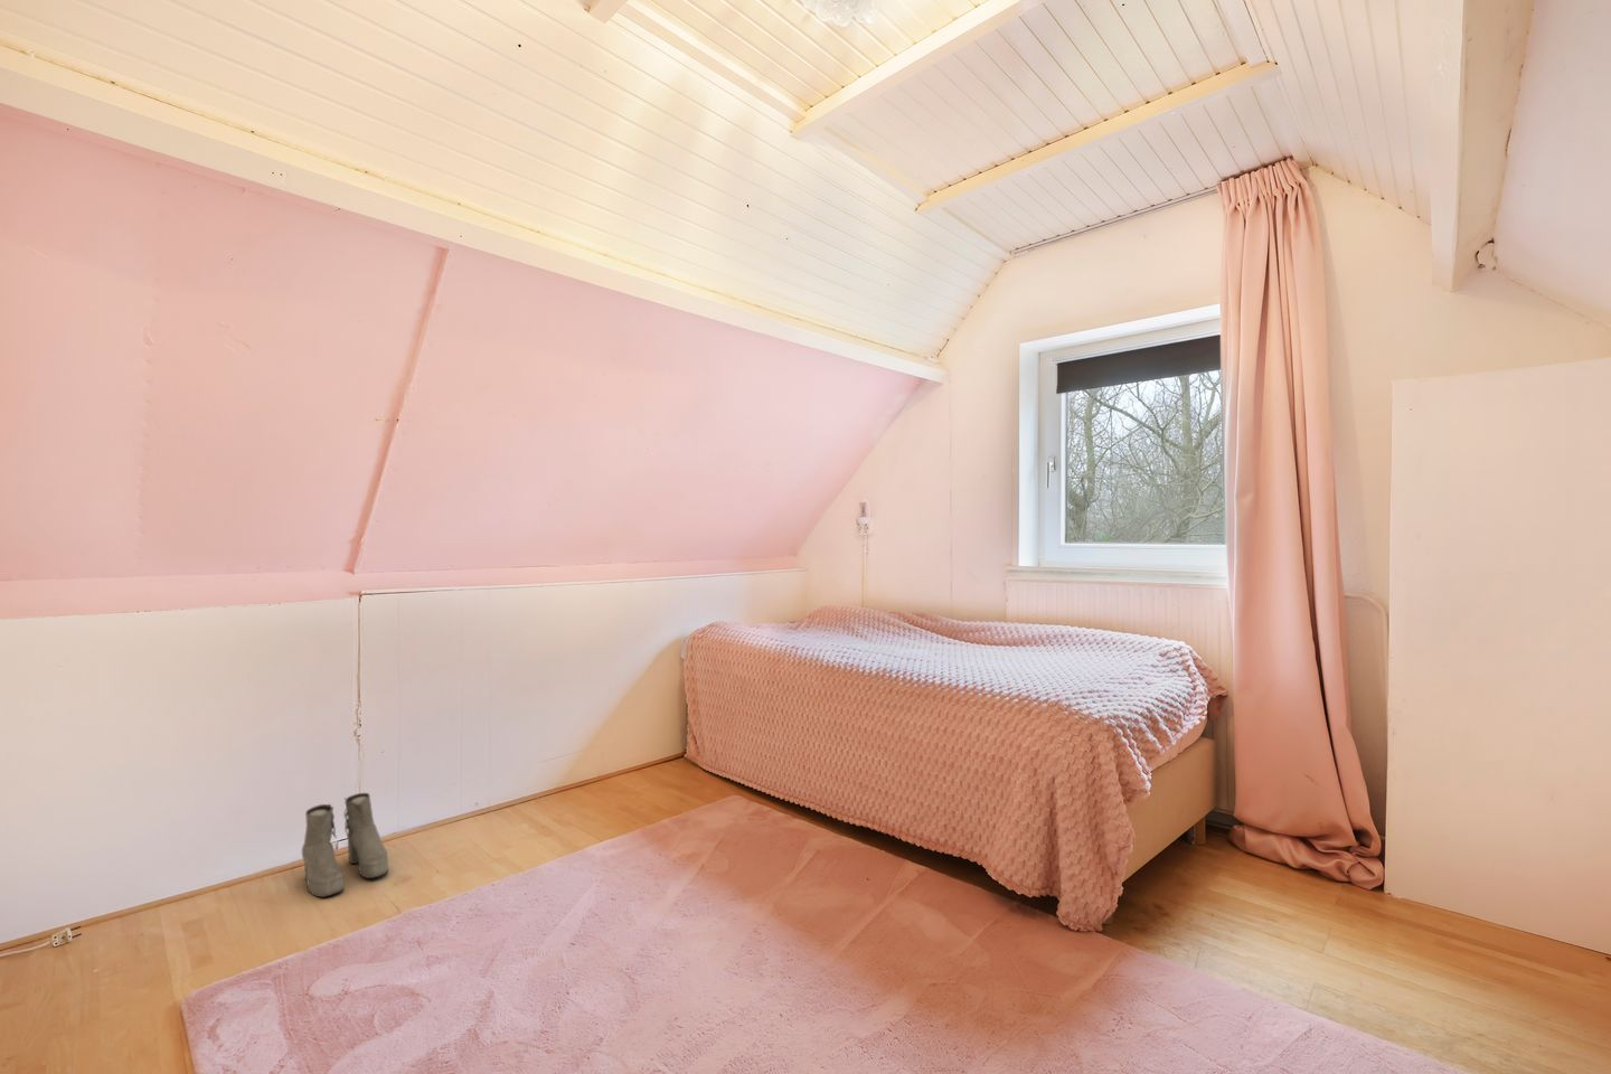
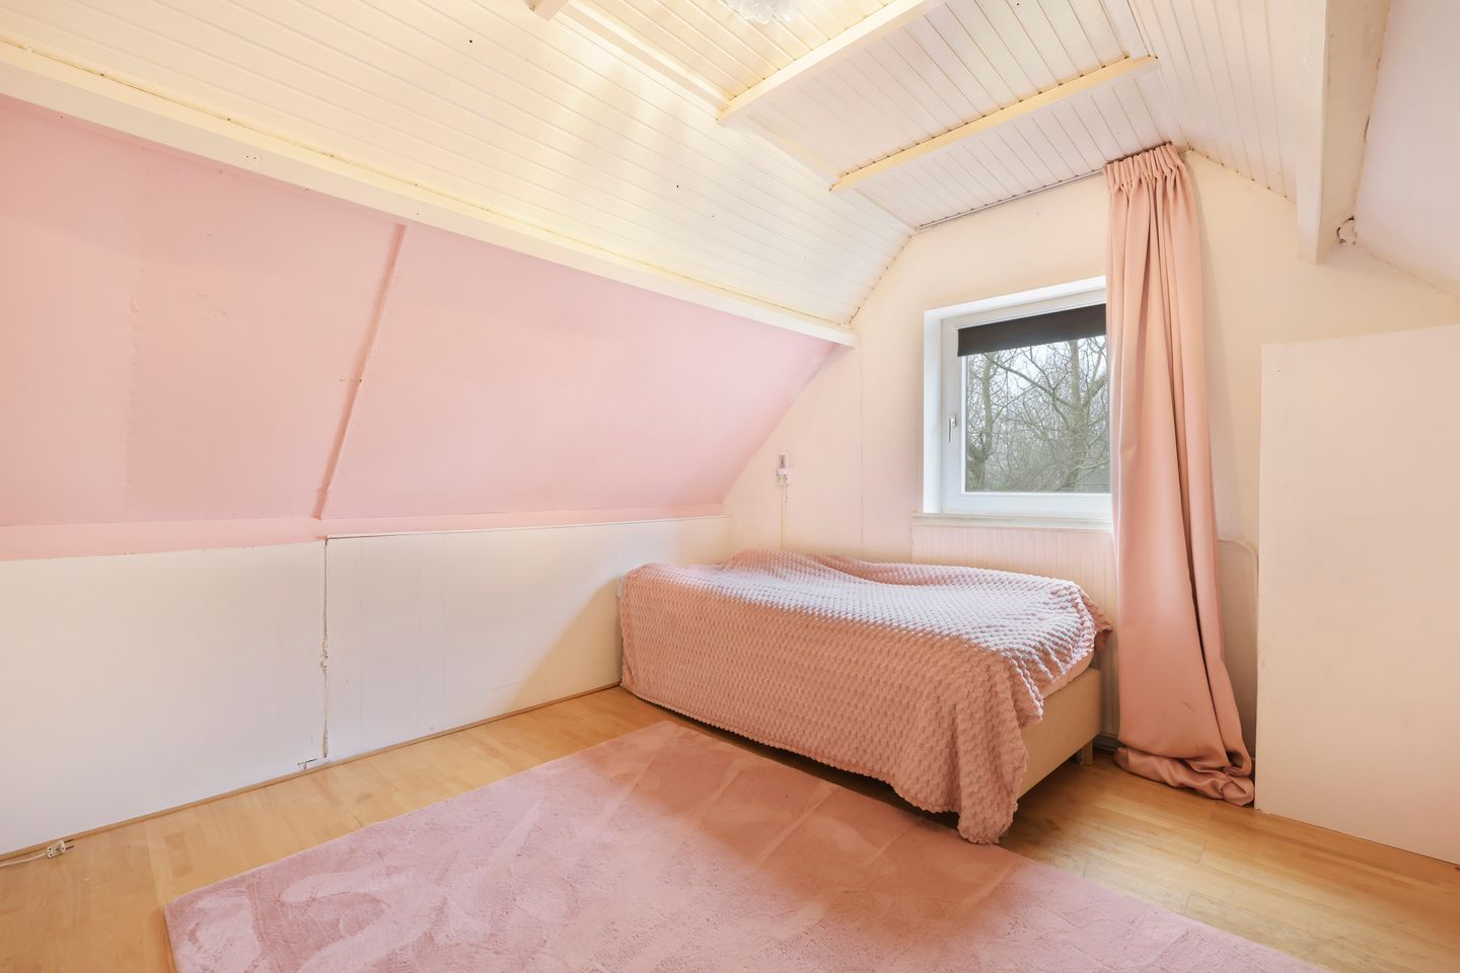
- boots [301,792,391,898]
